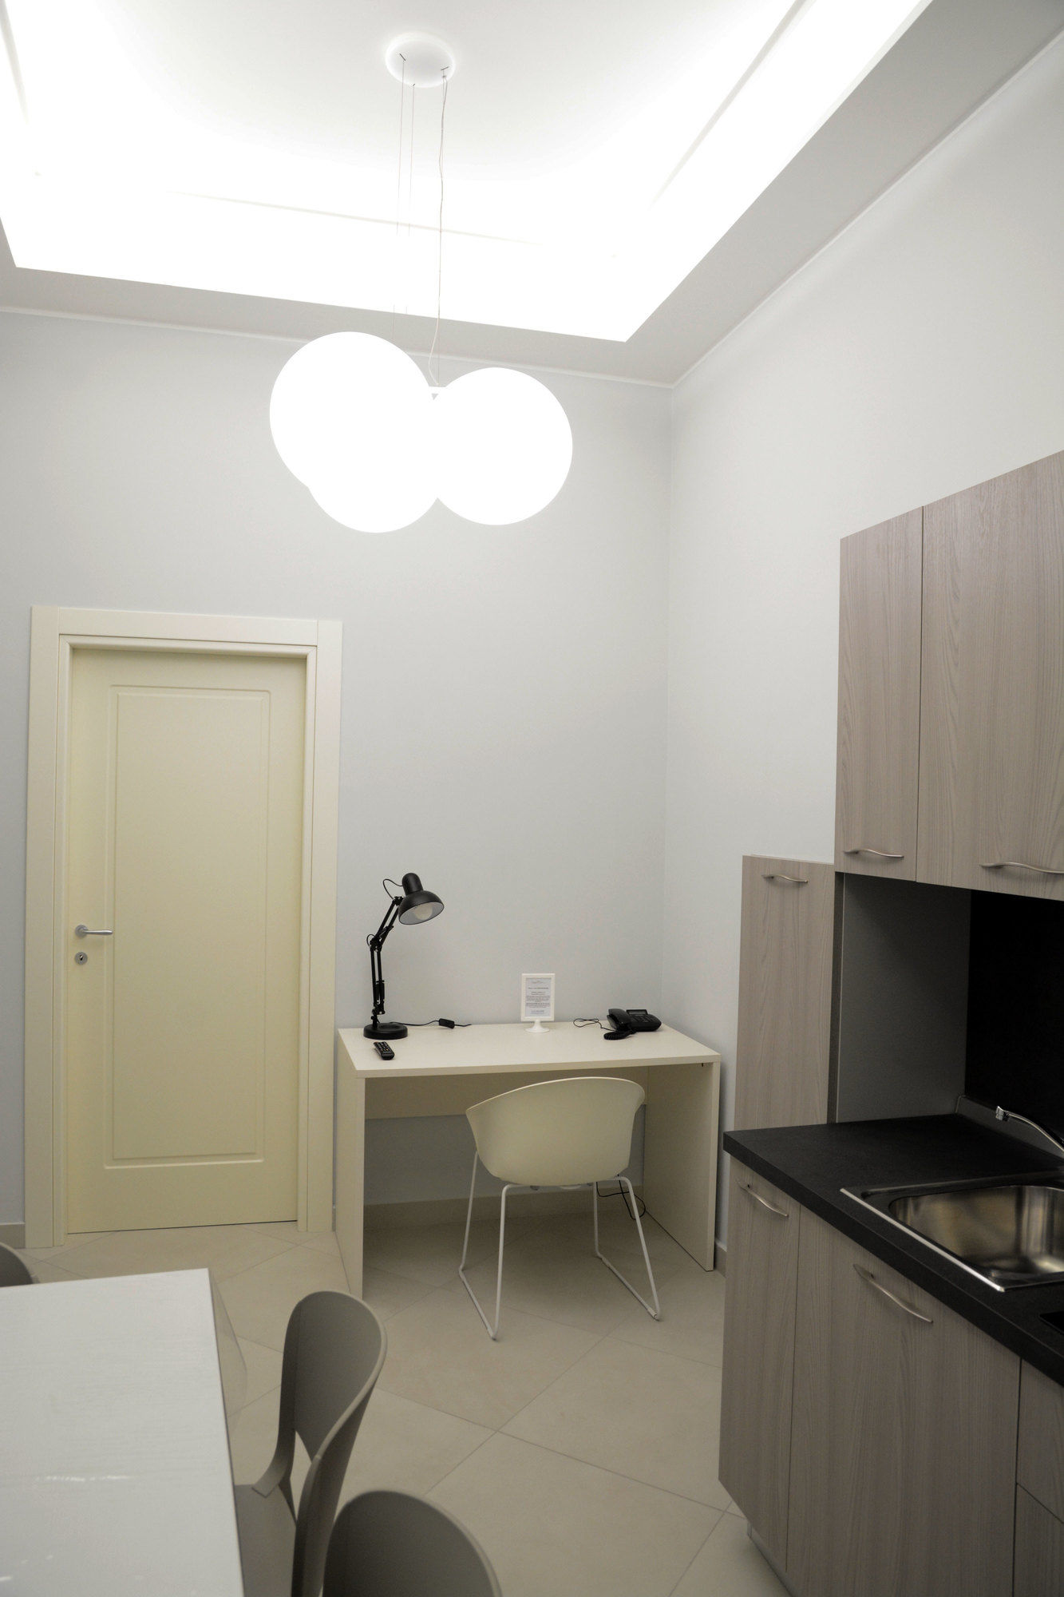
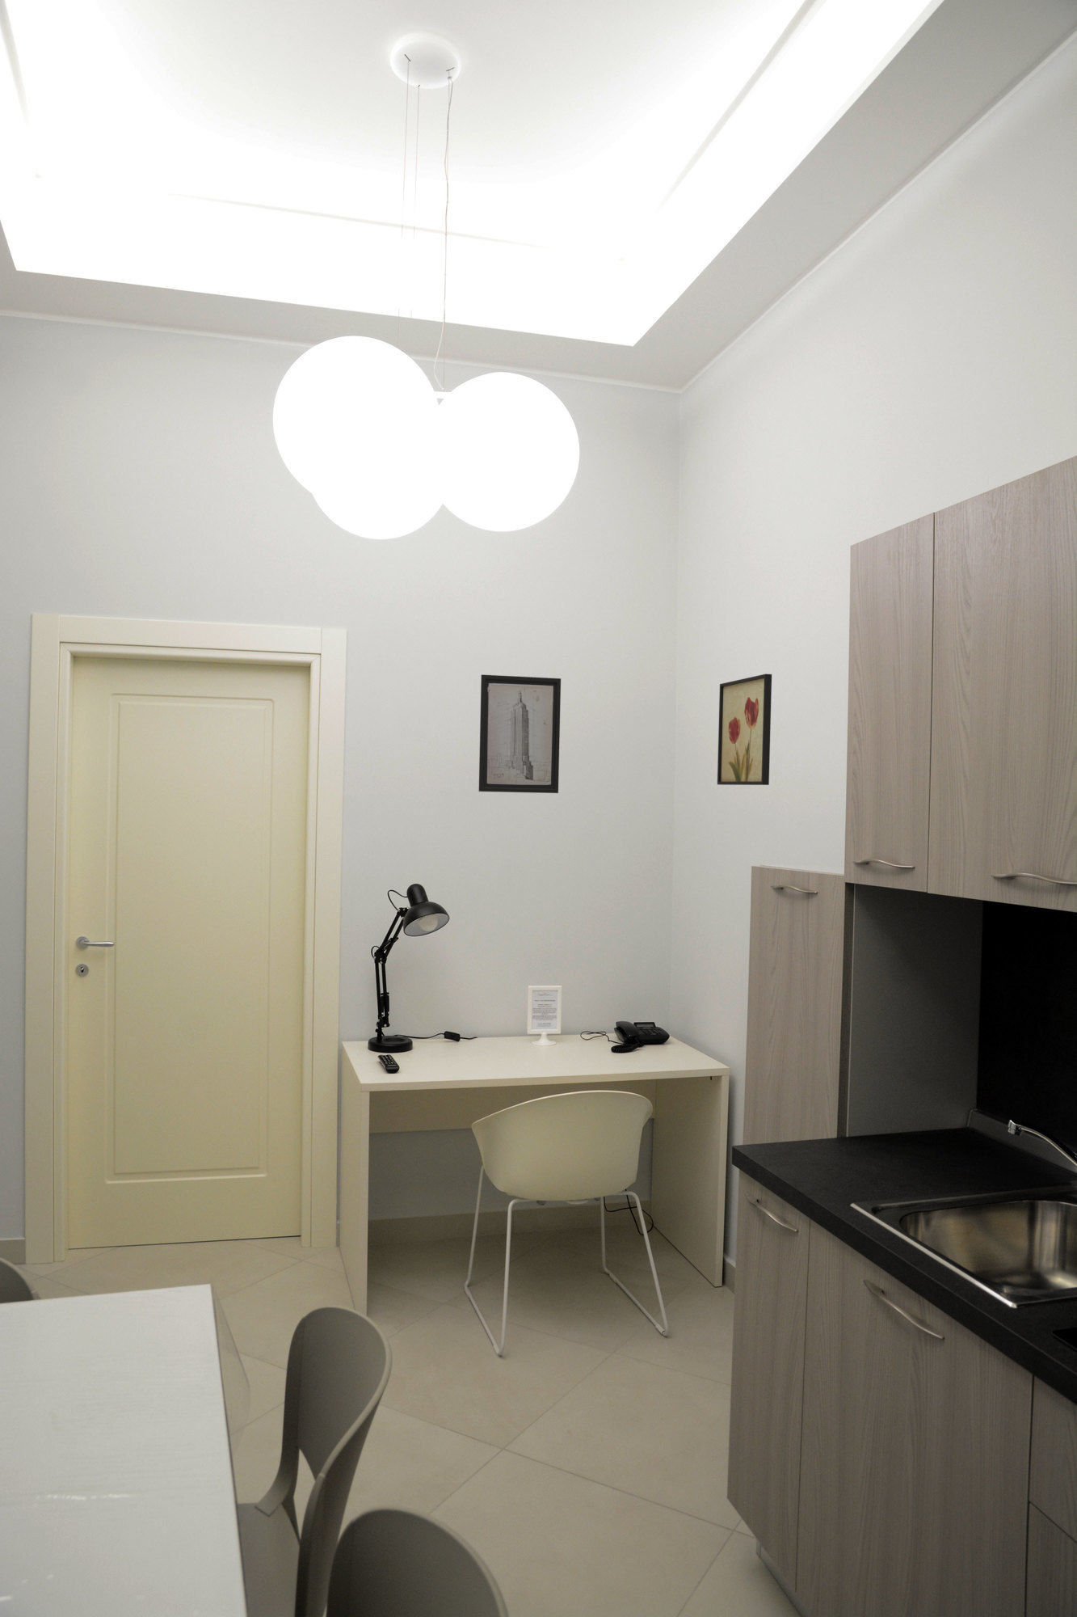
+ wall art [716,673,773,786]
+ wall art [478,673,561,793]
